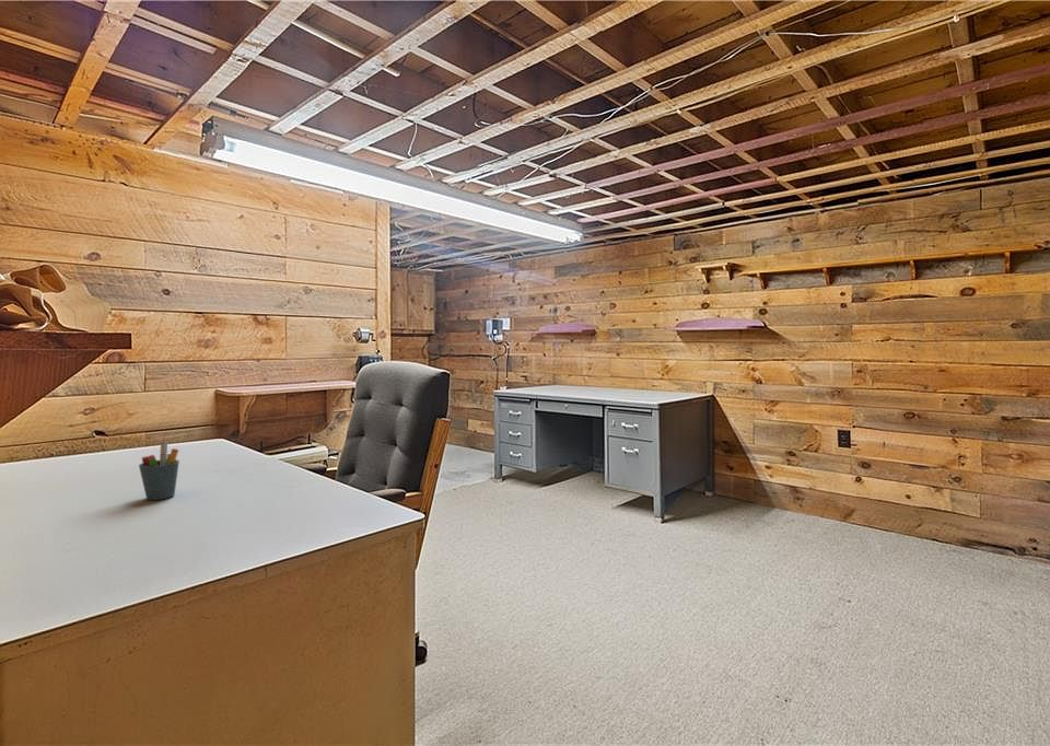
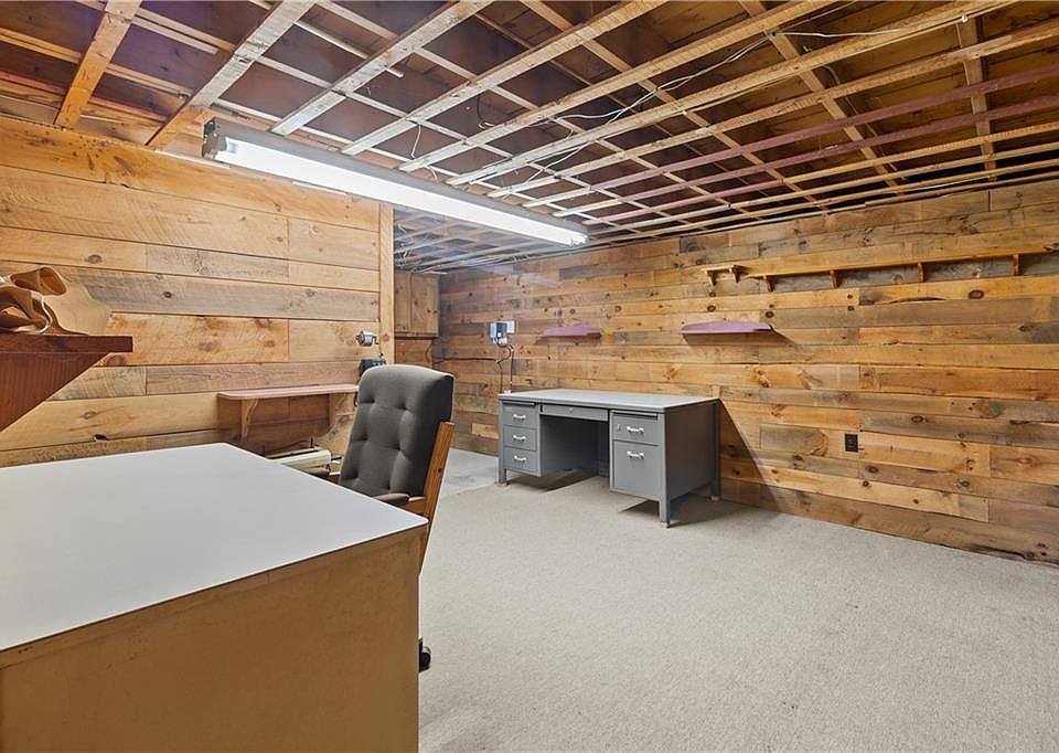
- pen holder [138,441,180,501]
